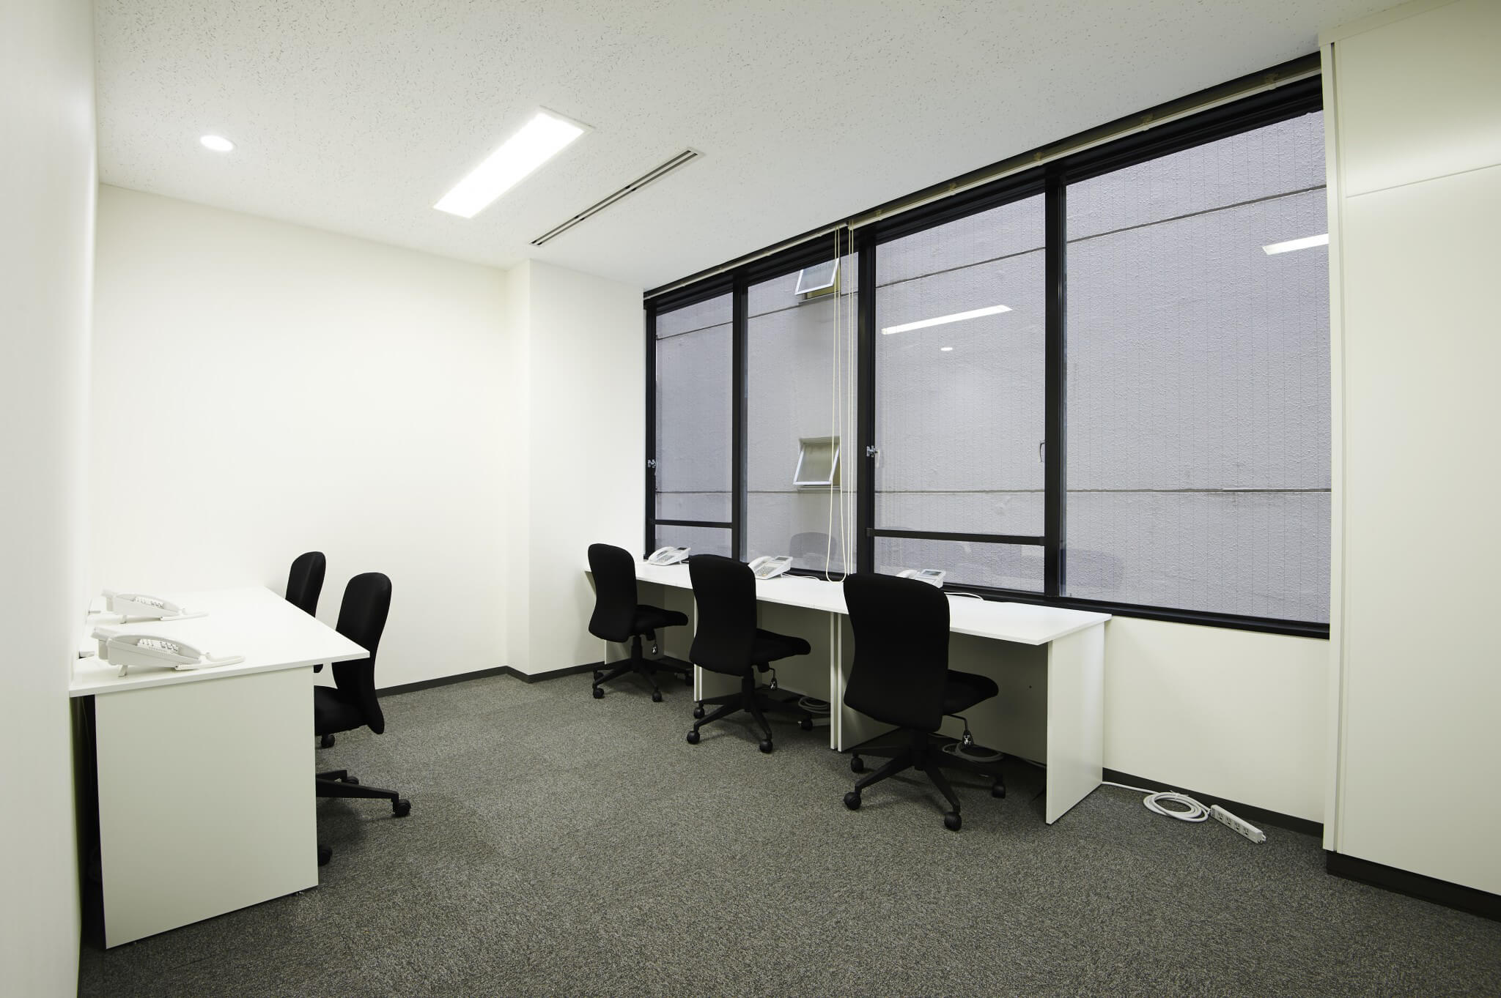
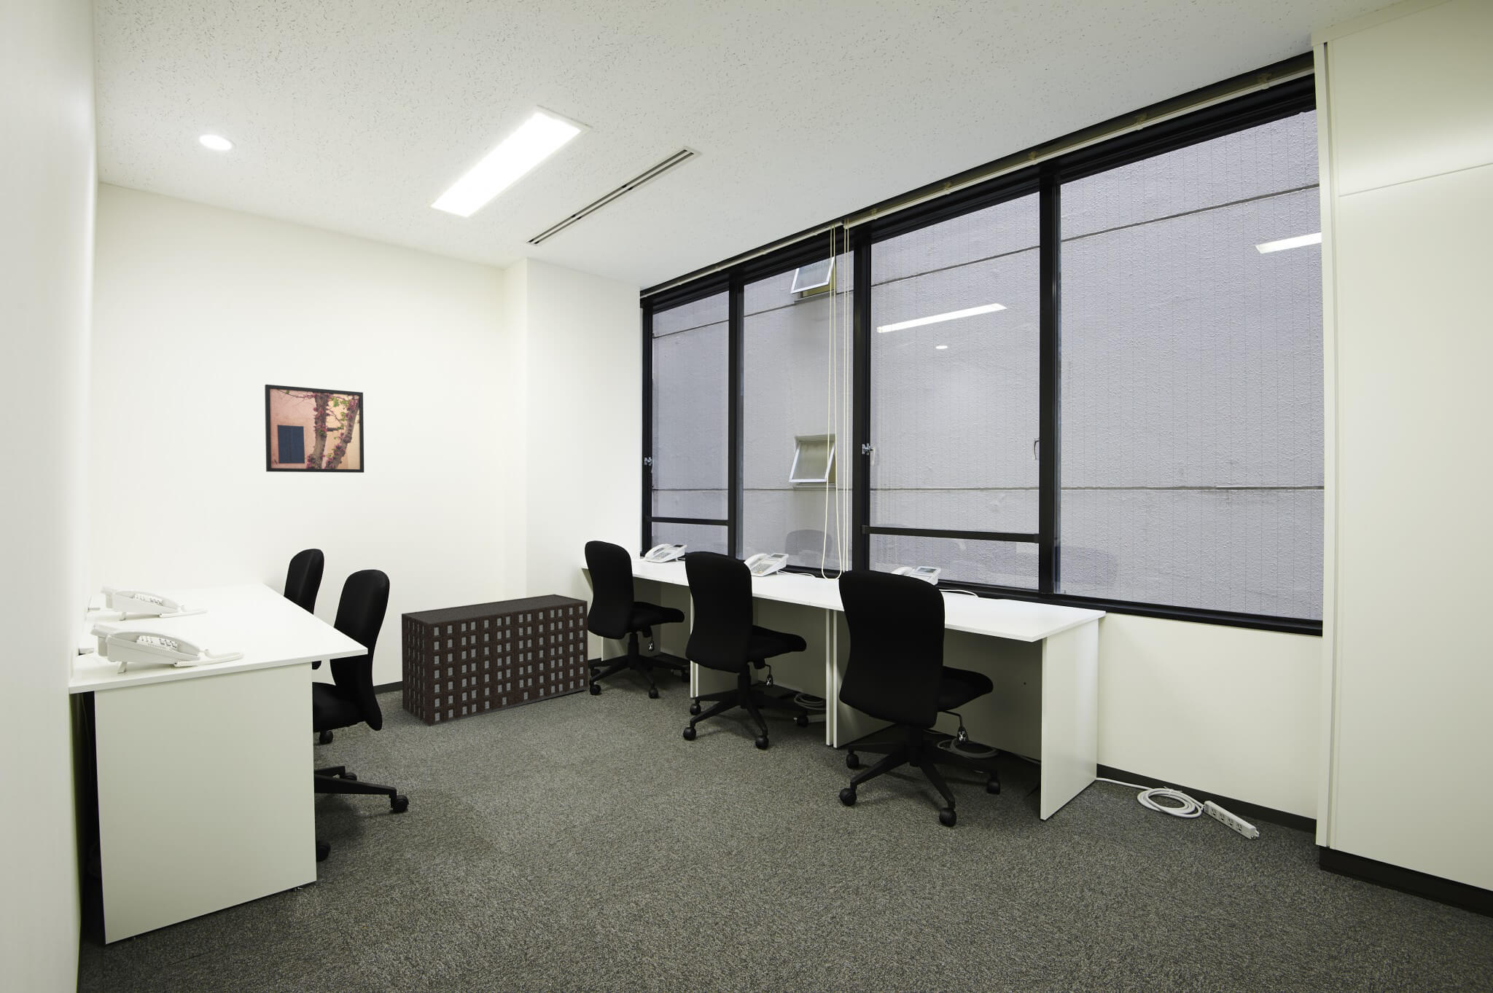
+ architectural model [401,594,589,727]
+ wall art [264,383,365,473]
